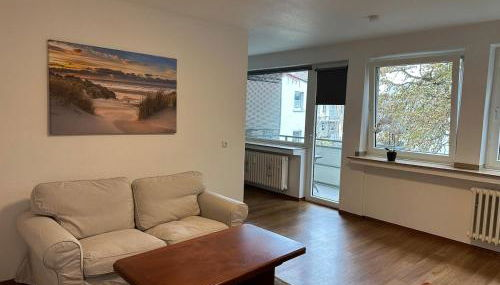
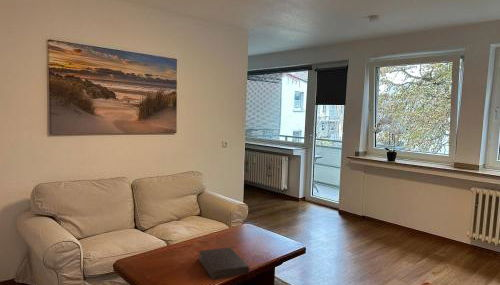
+ book [197,246,251,281]
